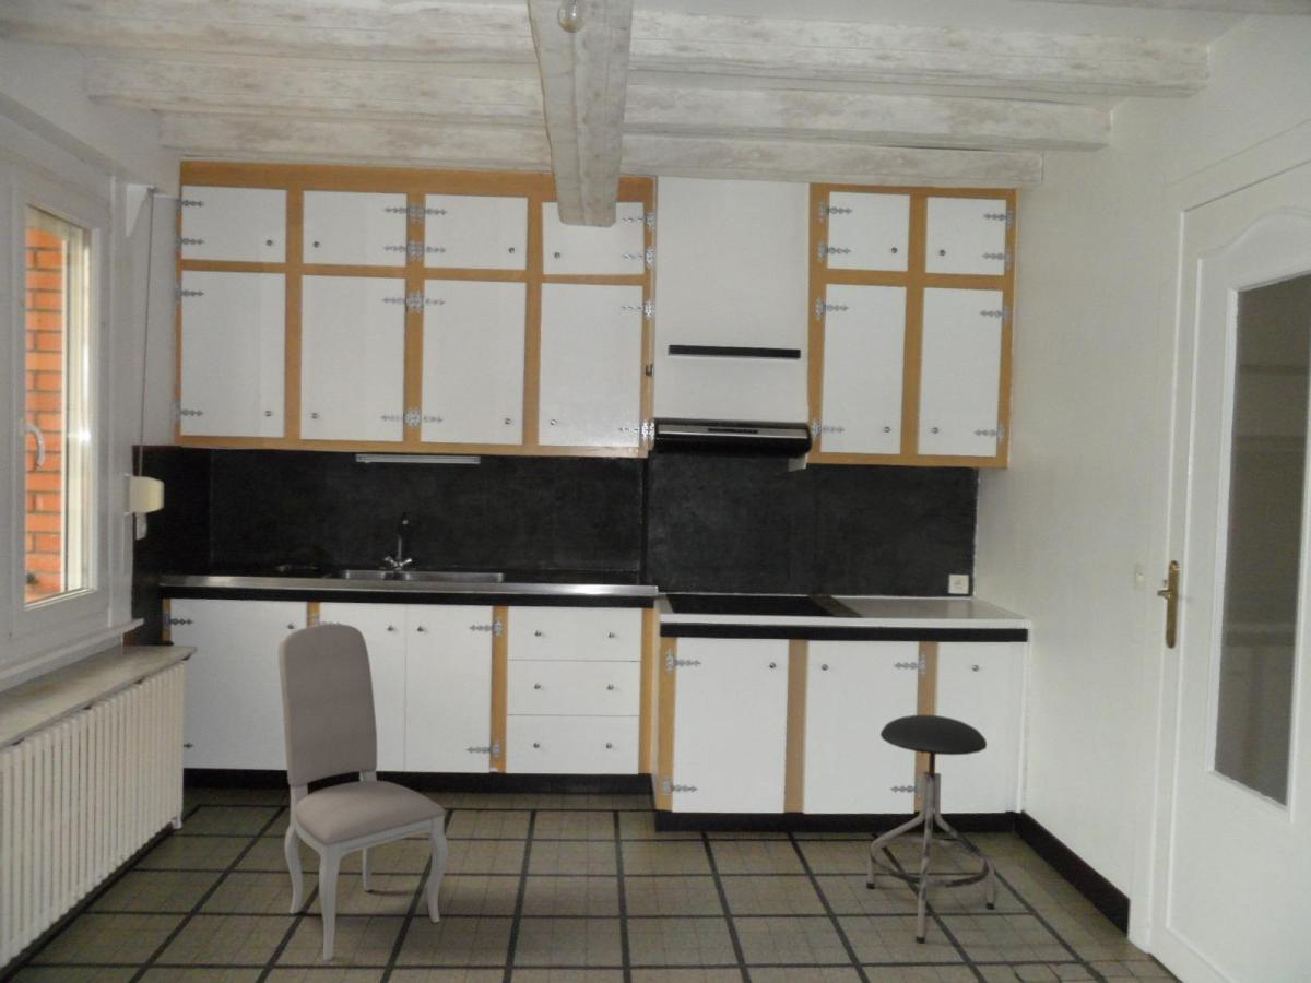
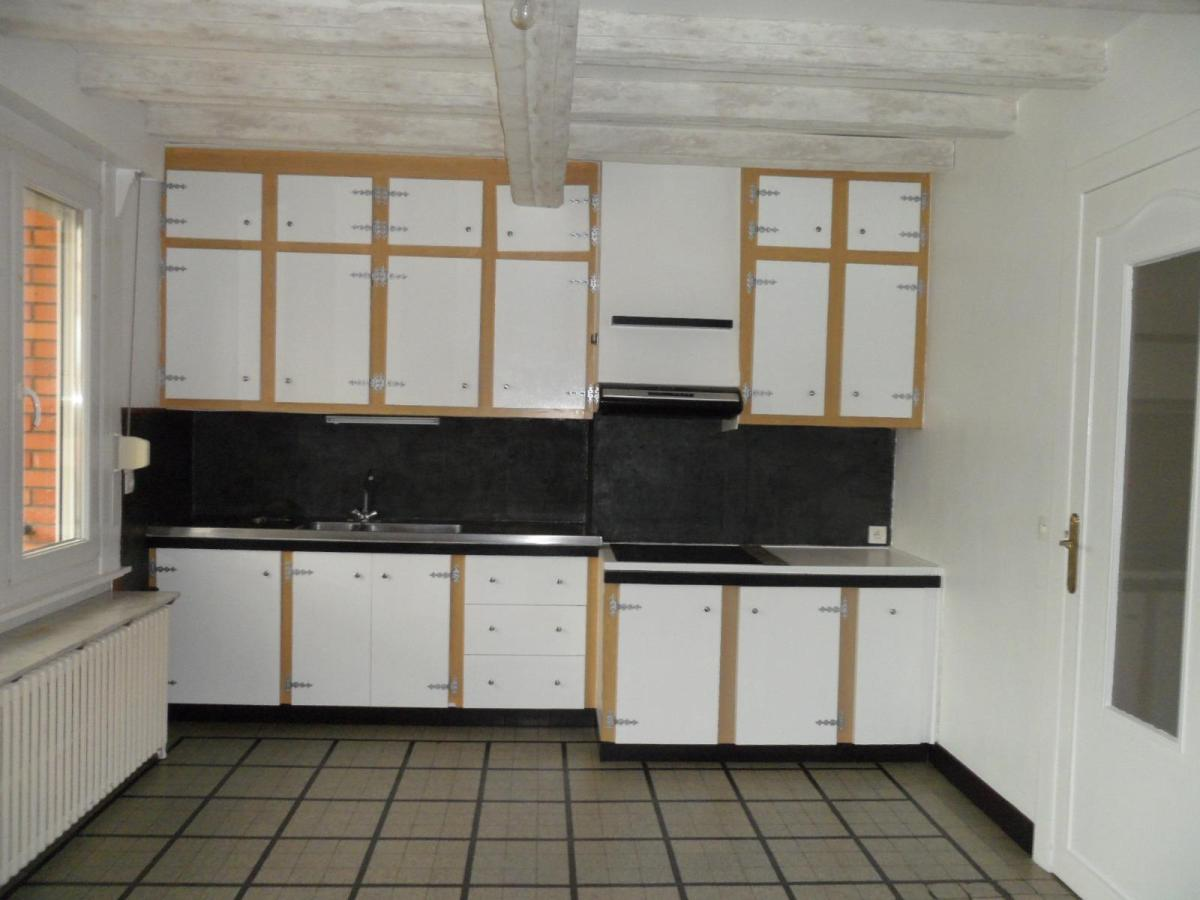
- dining chair [276,623,449,962]
- stool [865,714,995,945]
